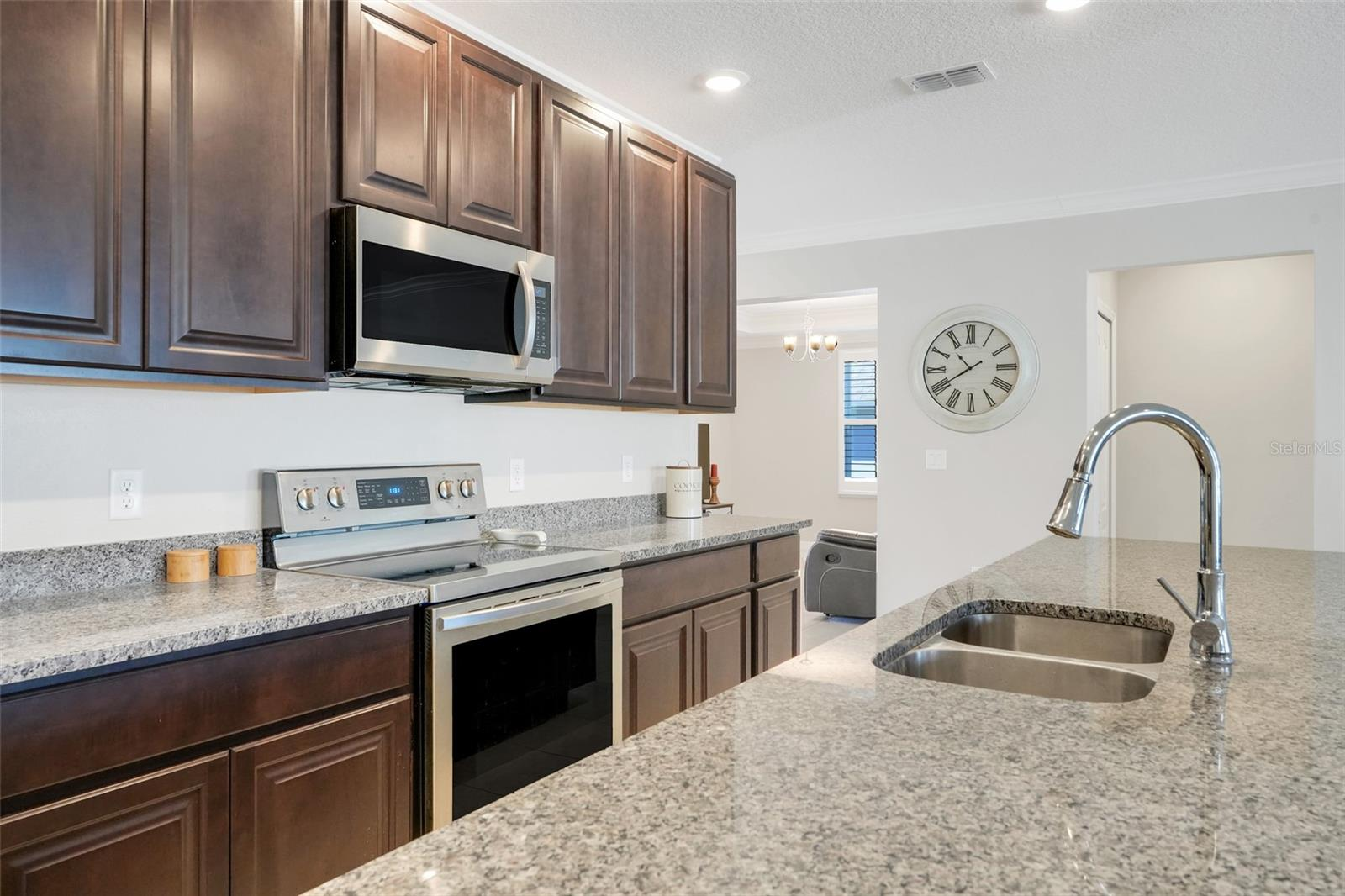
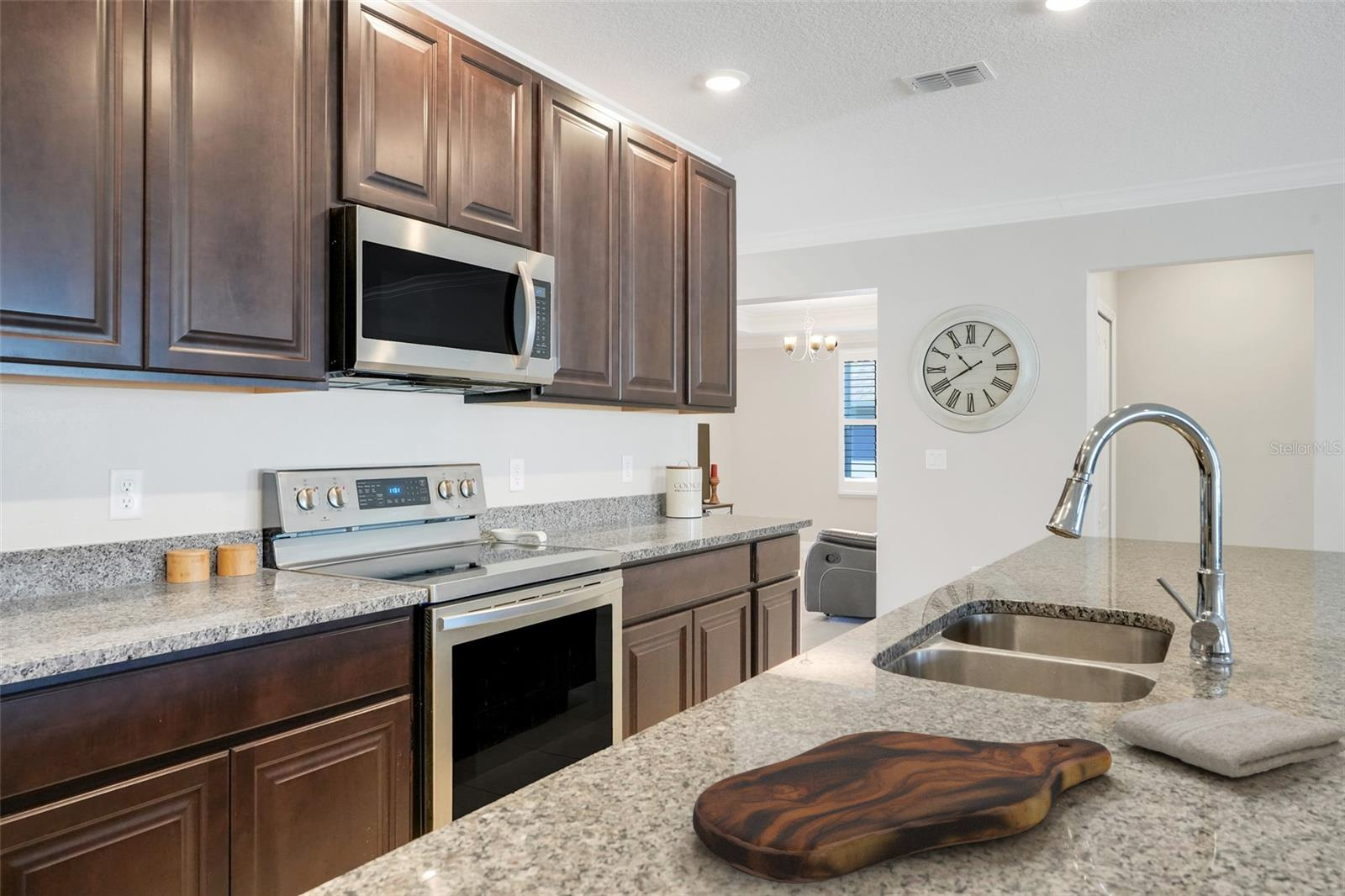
+ washcloth [1113,696,1345,778]
+ cutting board [692,730,1112,884]
